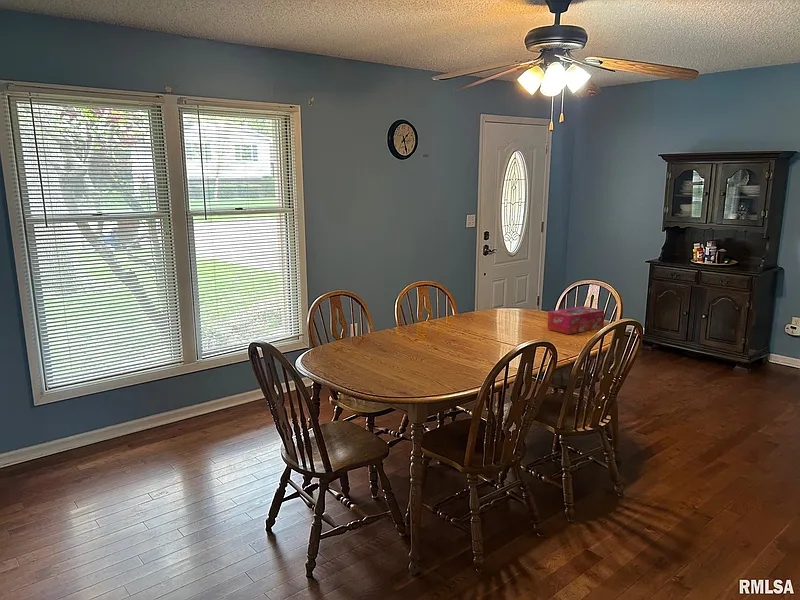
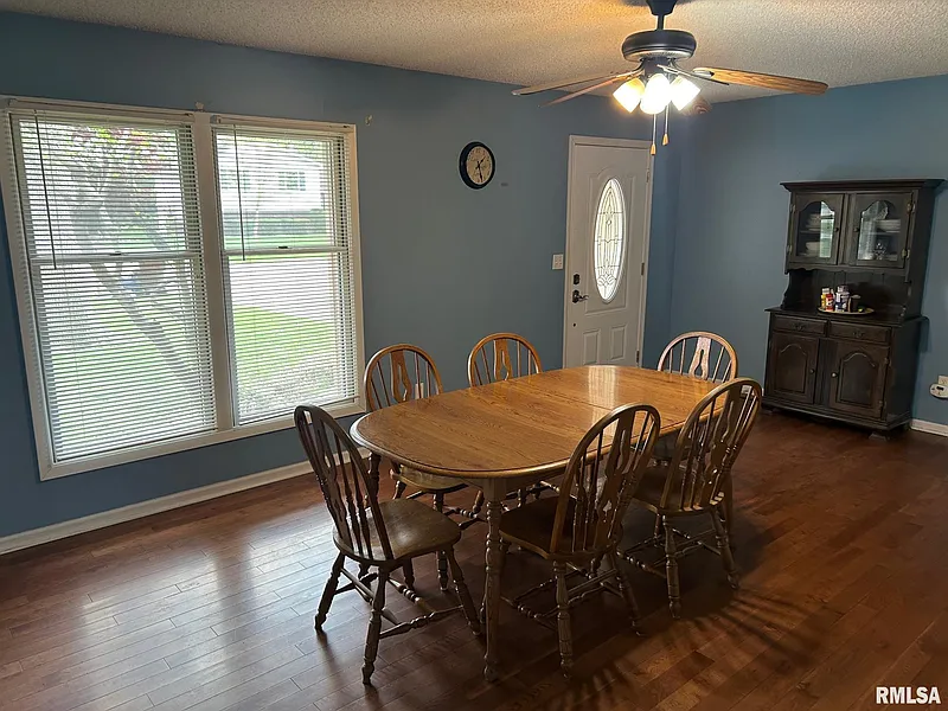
- tissue box [546,305,605,335]
